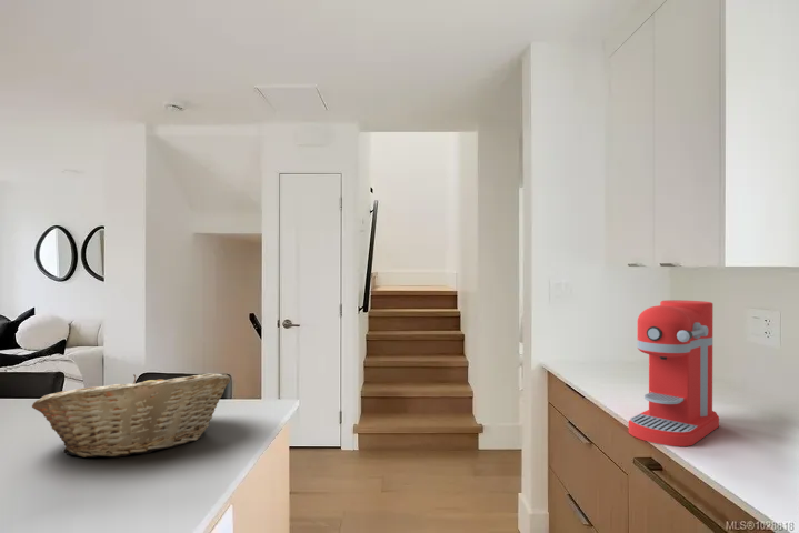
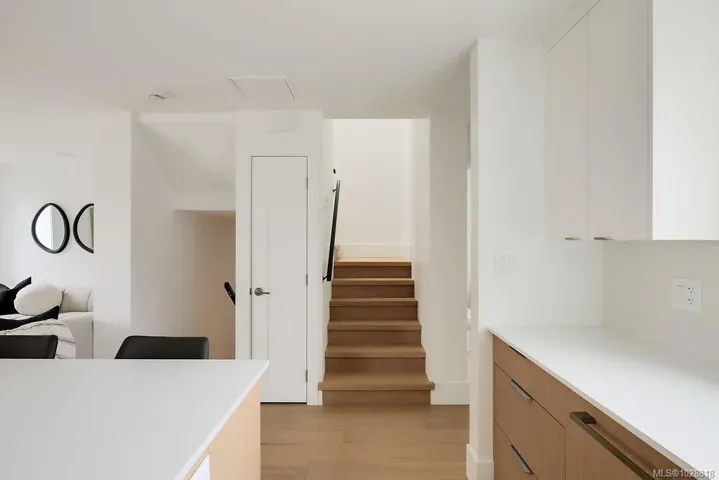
- fruit basket [31,372,231,459]
- coffee maker [628,299,720,447]
